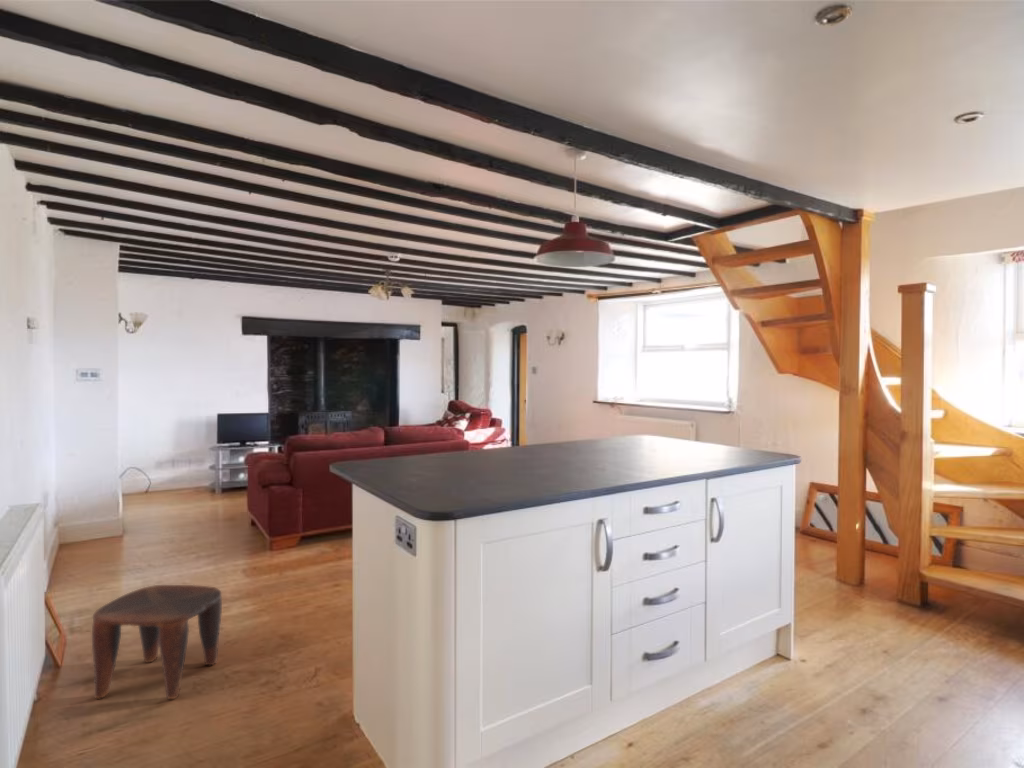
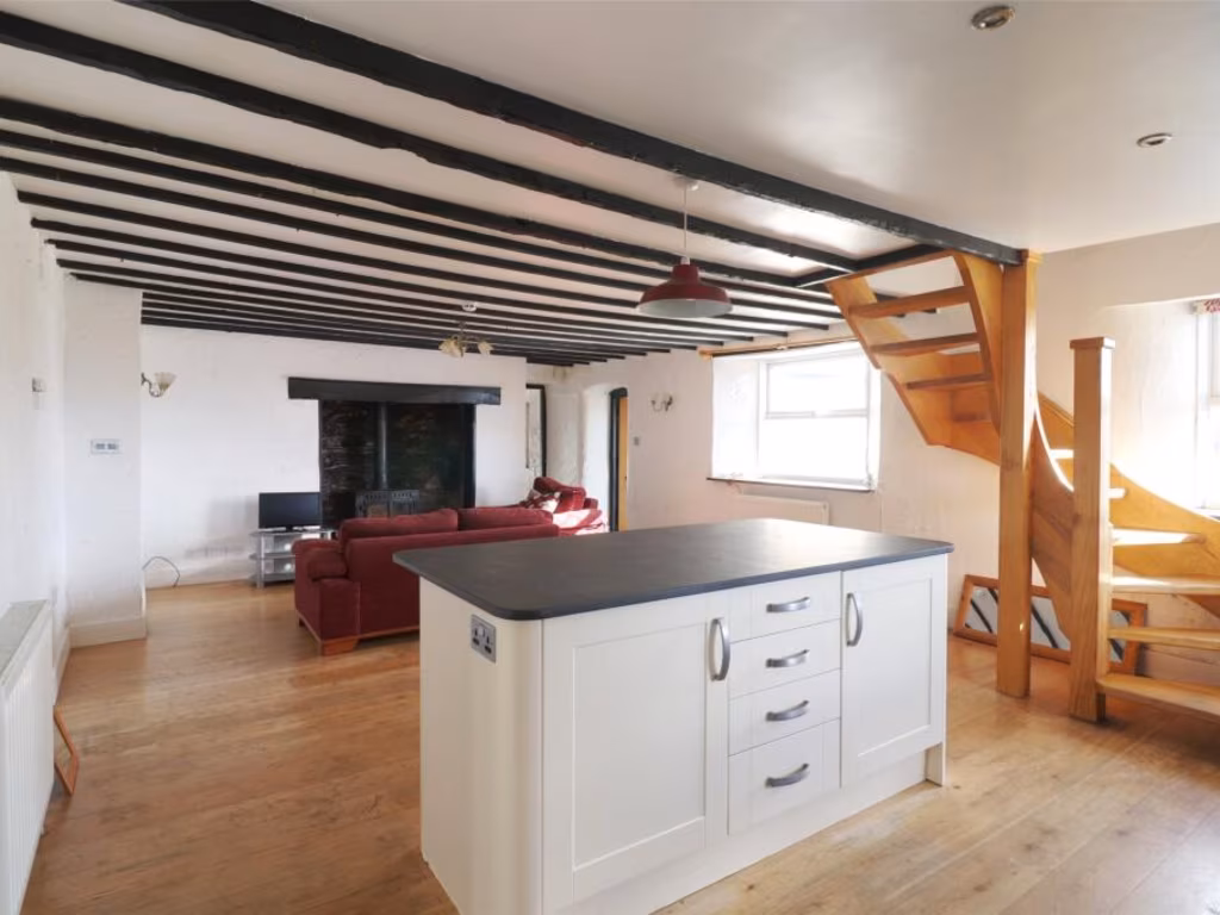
- stool [91,584,223,700]
